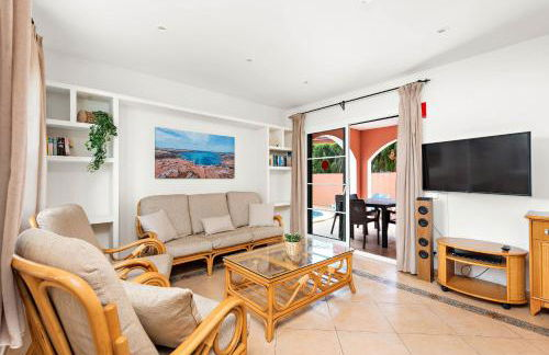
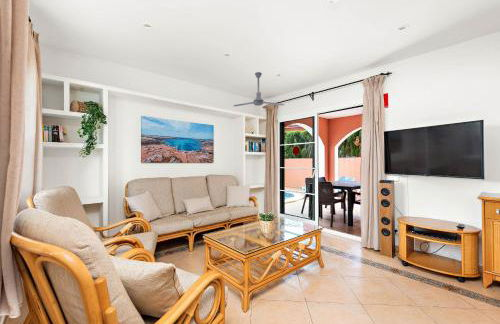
+ ceiling fan [232,71,285,107]
